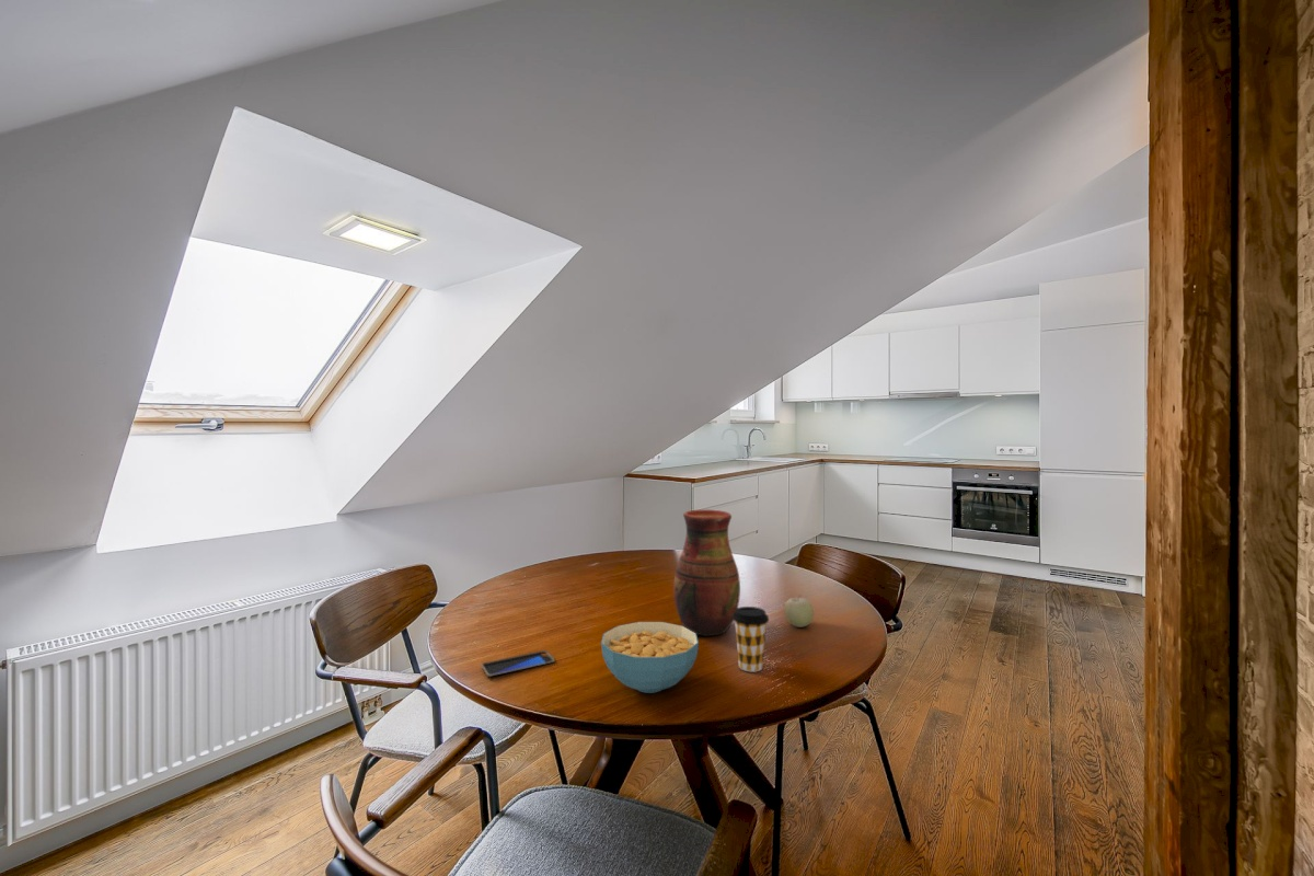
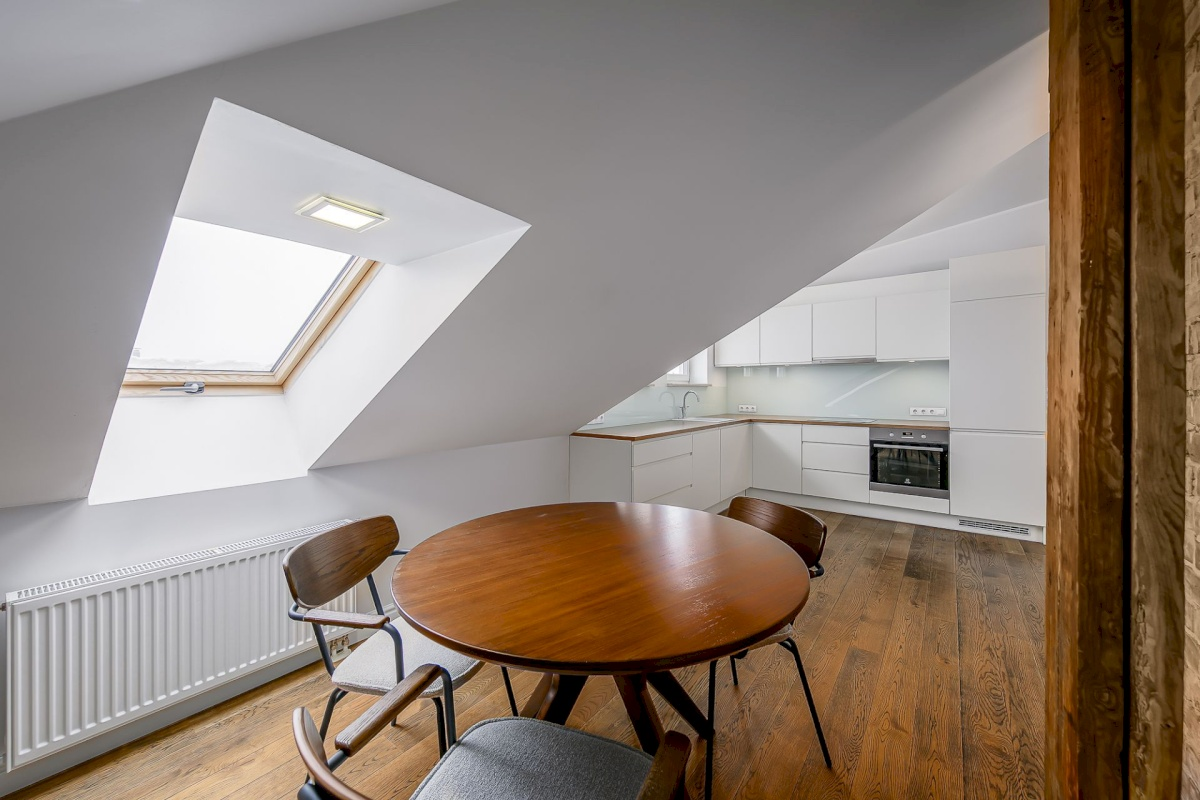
- fruit [783,595,815,629]
- vase [672,508,741,637]
- smartphone [481,649,555,678]
- coffee cup [733,606,770,672]
- cereal bowl [600,621,700,694]
